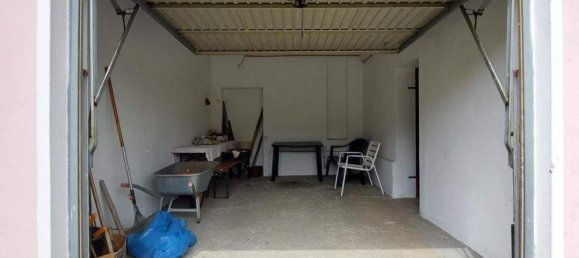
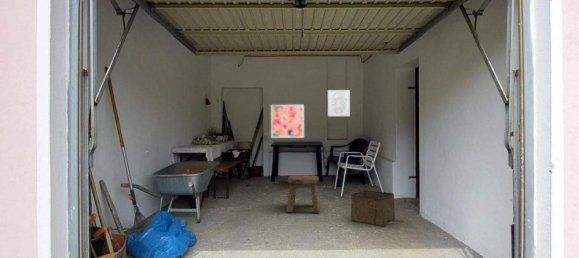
+ stool [285,174,321,214]
+ storage bin [350,189,396,228]
+ wall art [270,104,305,139]
+ wall art [327,89,351,117]
